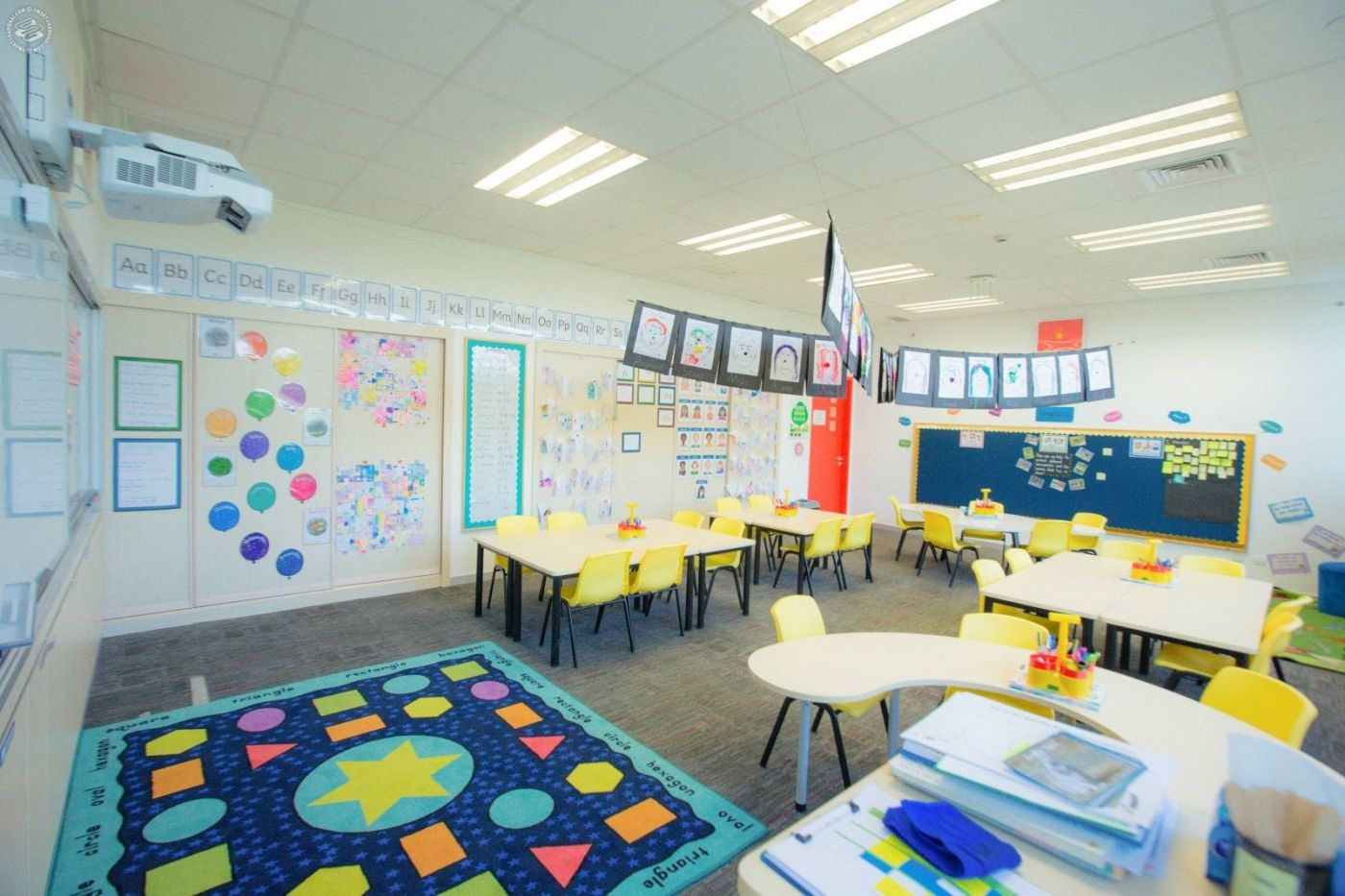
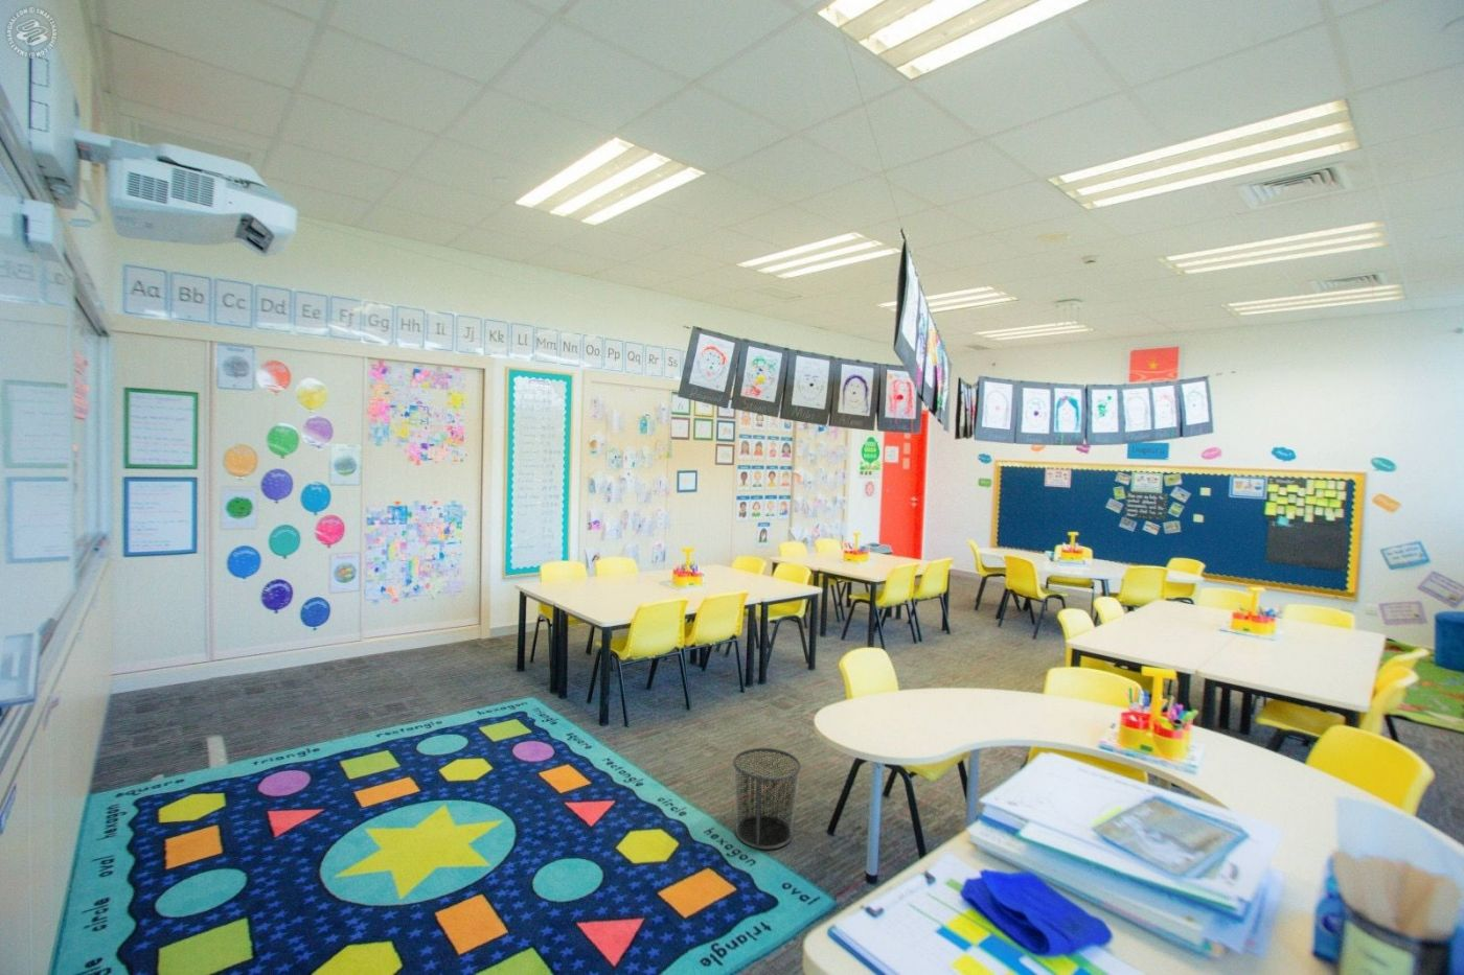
+ waste bin [733,748,802,851]
